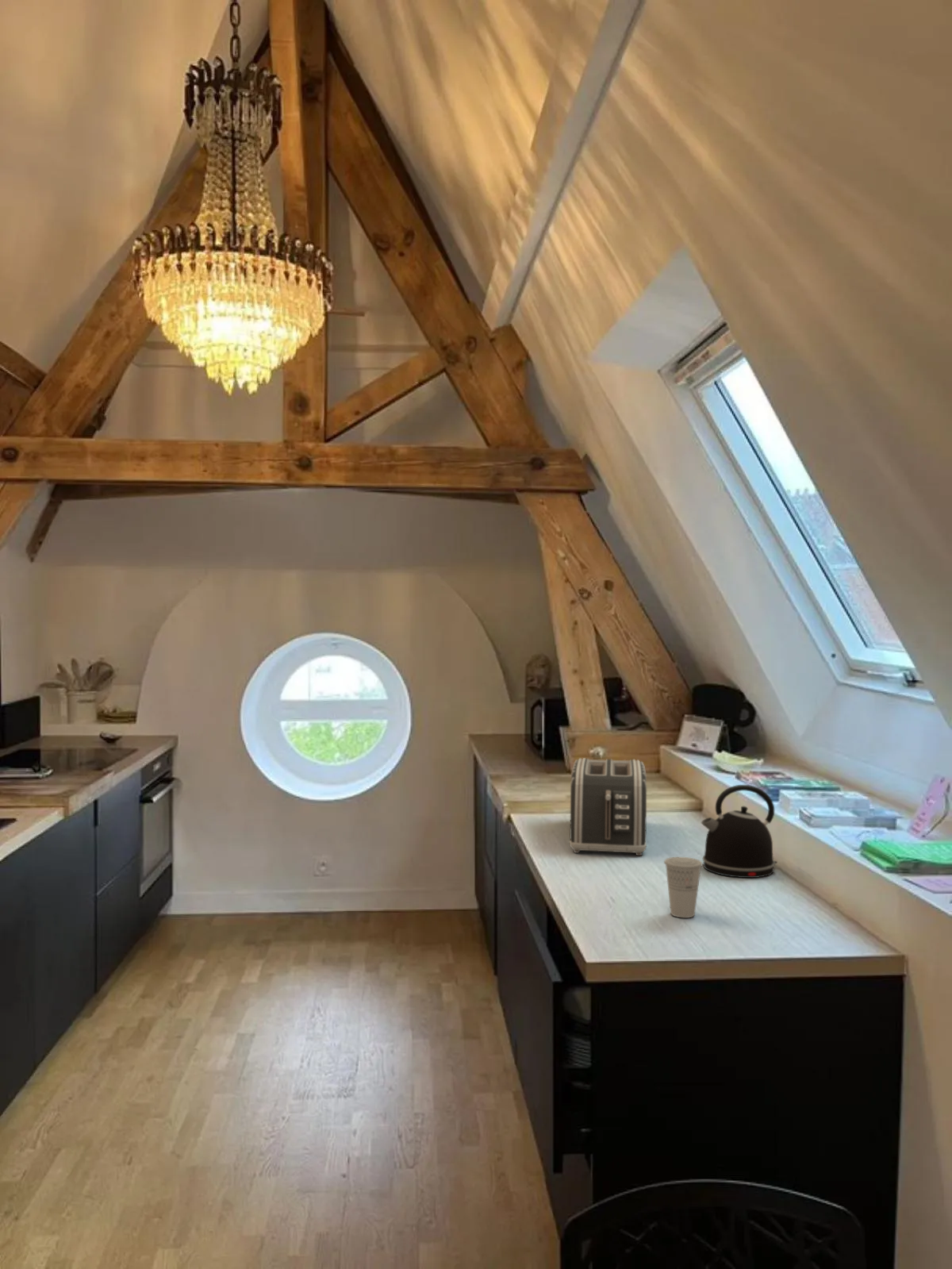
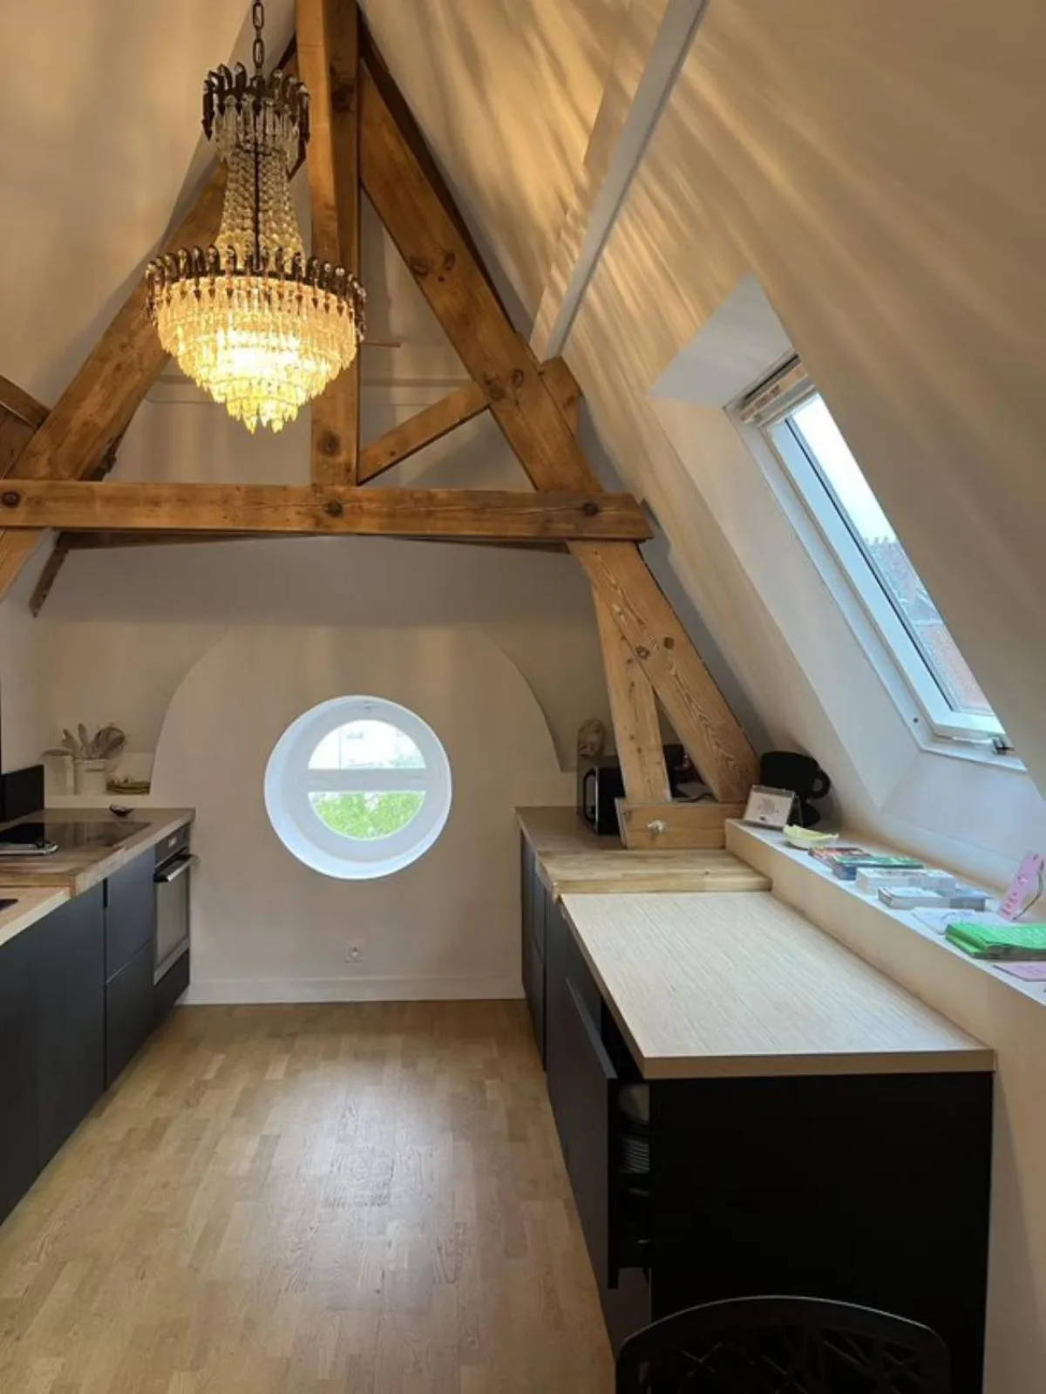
- cup [663,856,704,918]
- kettle [701,784,778,879]
- toaster [569,757,647,856]
